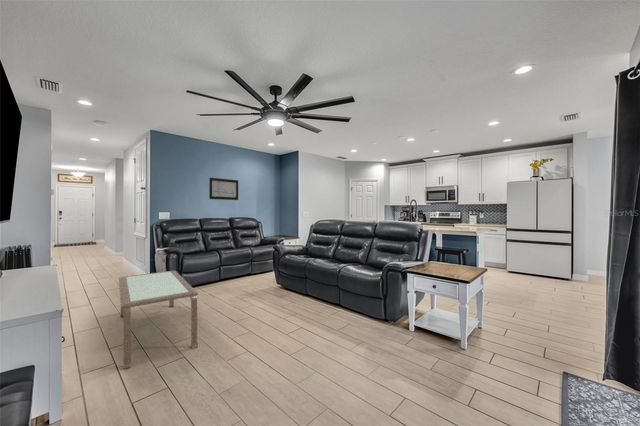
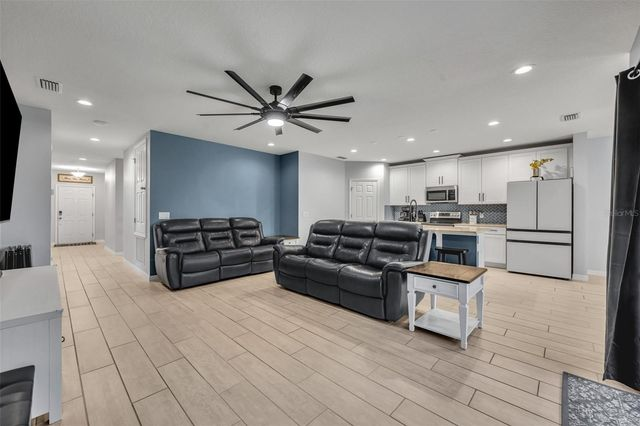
- wall art [208,177,239,201]
- coffee table [118,270,199,370]
